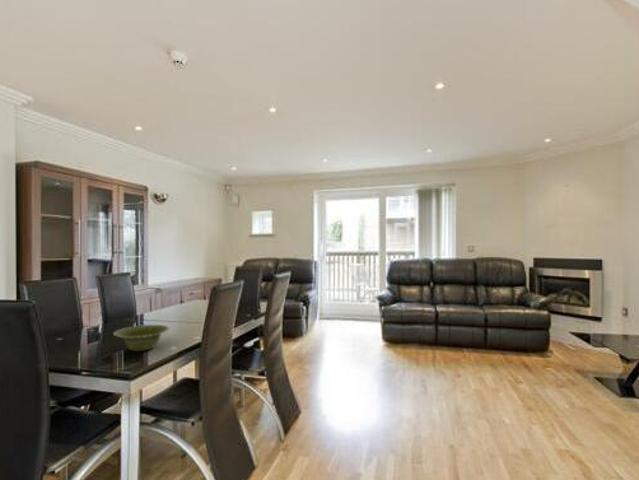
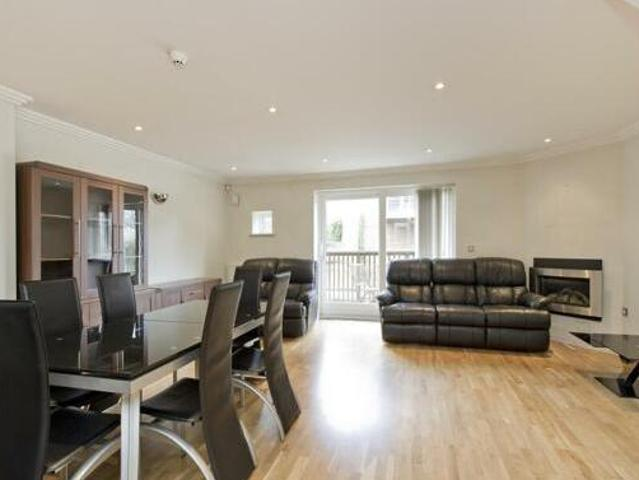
- dish [112,324,171,352]
